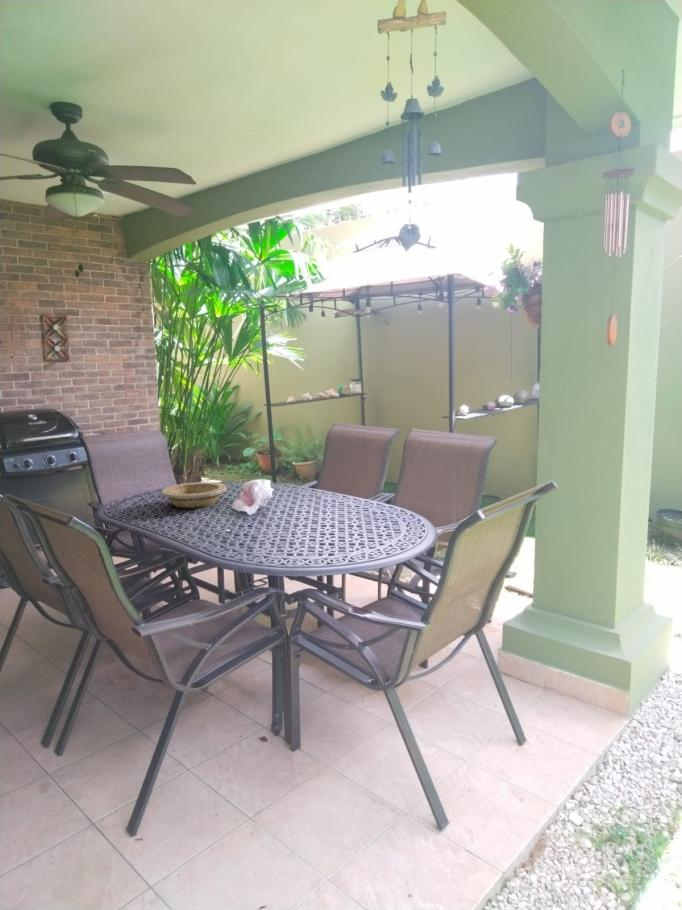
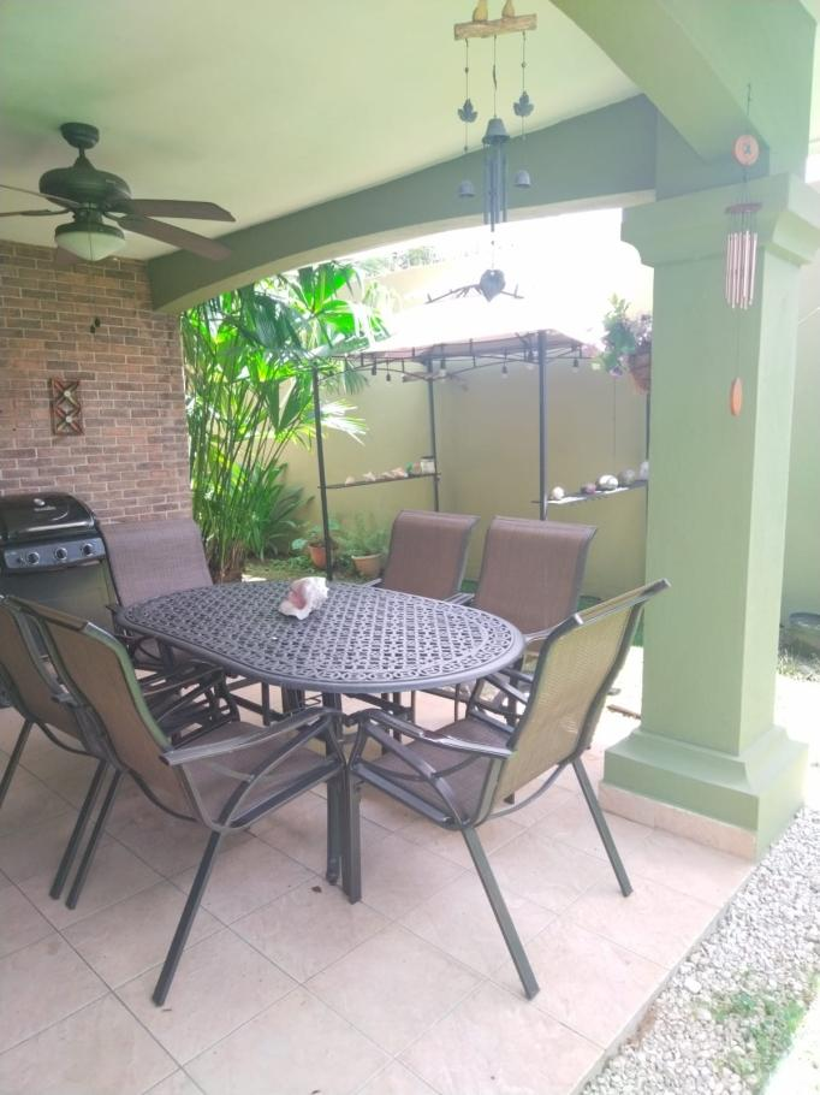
- bowl [161,481,227,509]
